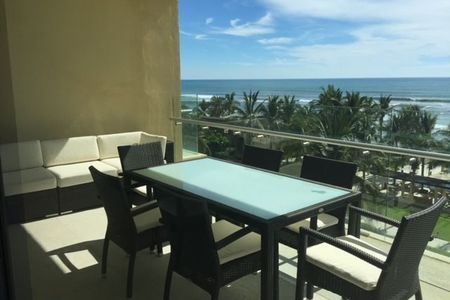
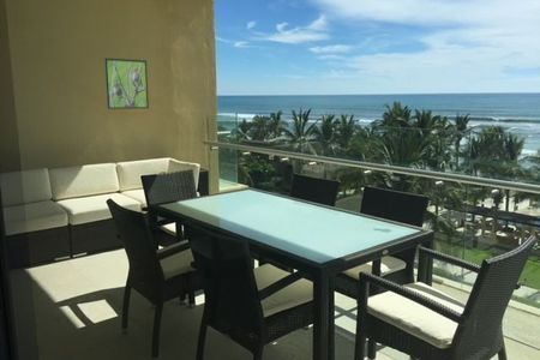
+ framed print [104,56,150,110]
